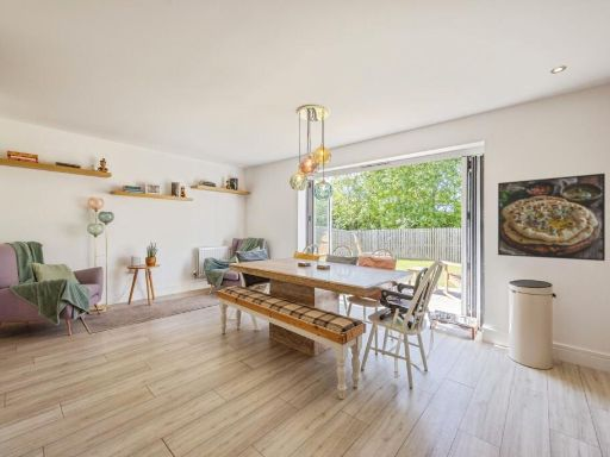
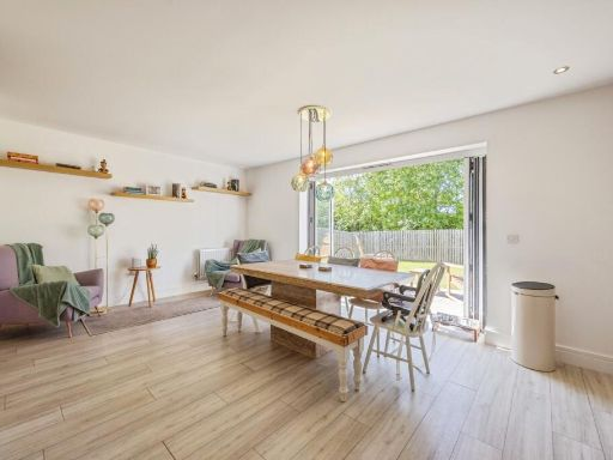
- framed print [497,173,606,262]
